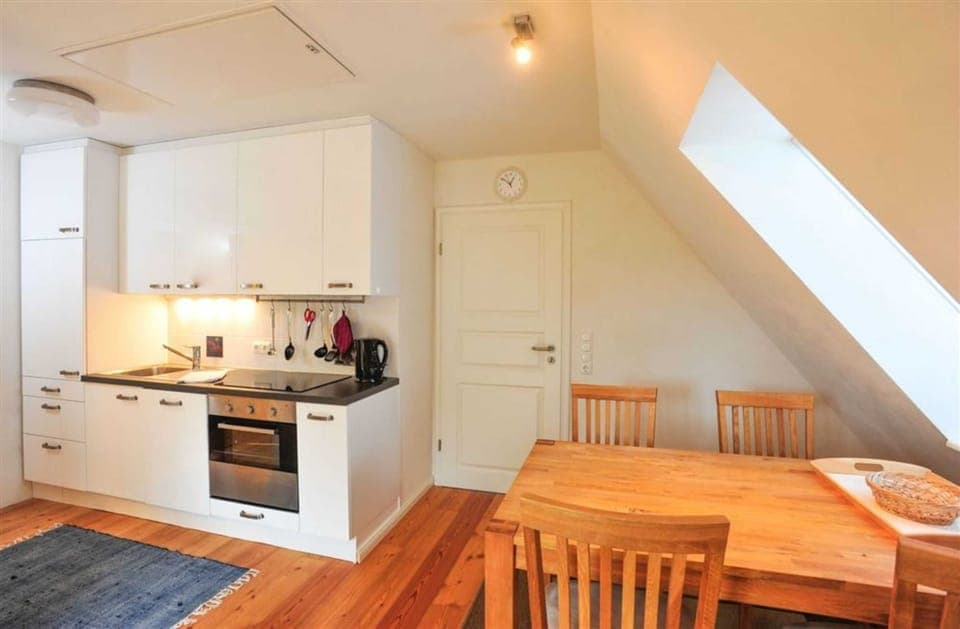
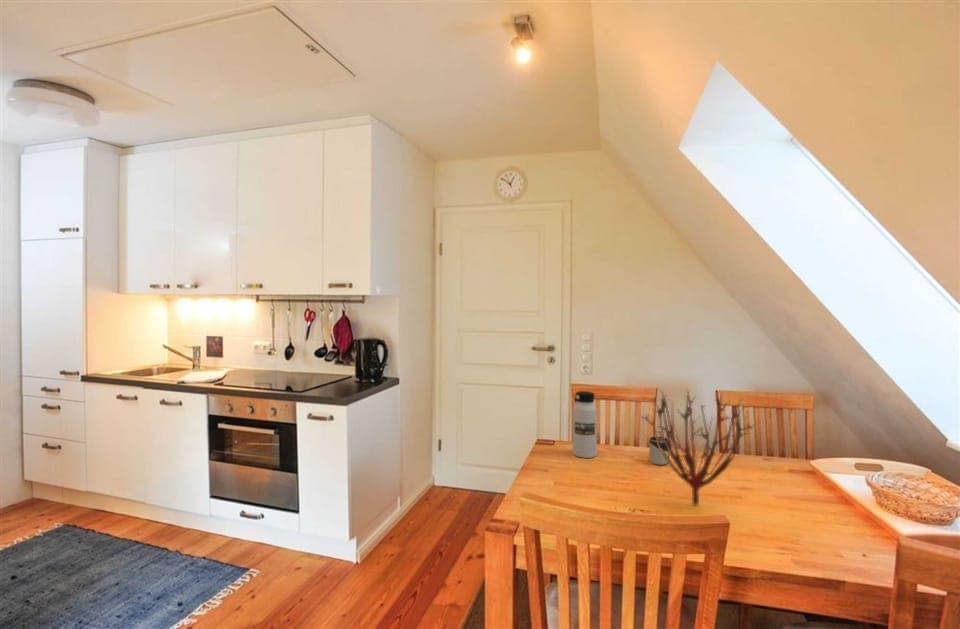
+ plant [639,387,755,507]
+ water bottle [572,390,598,459]
+ cup [648,436,670,466]
